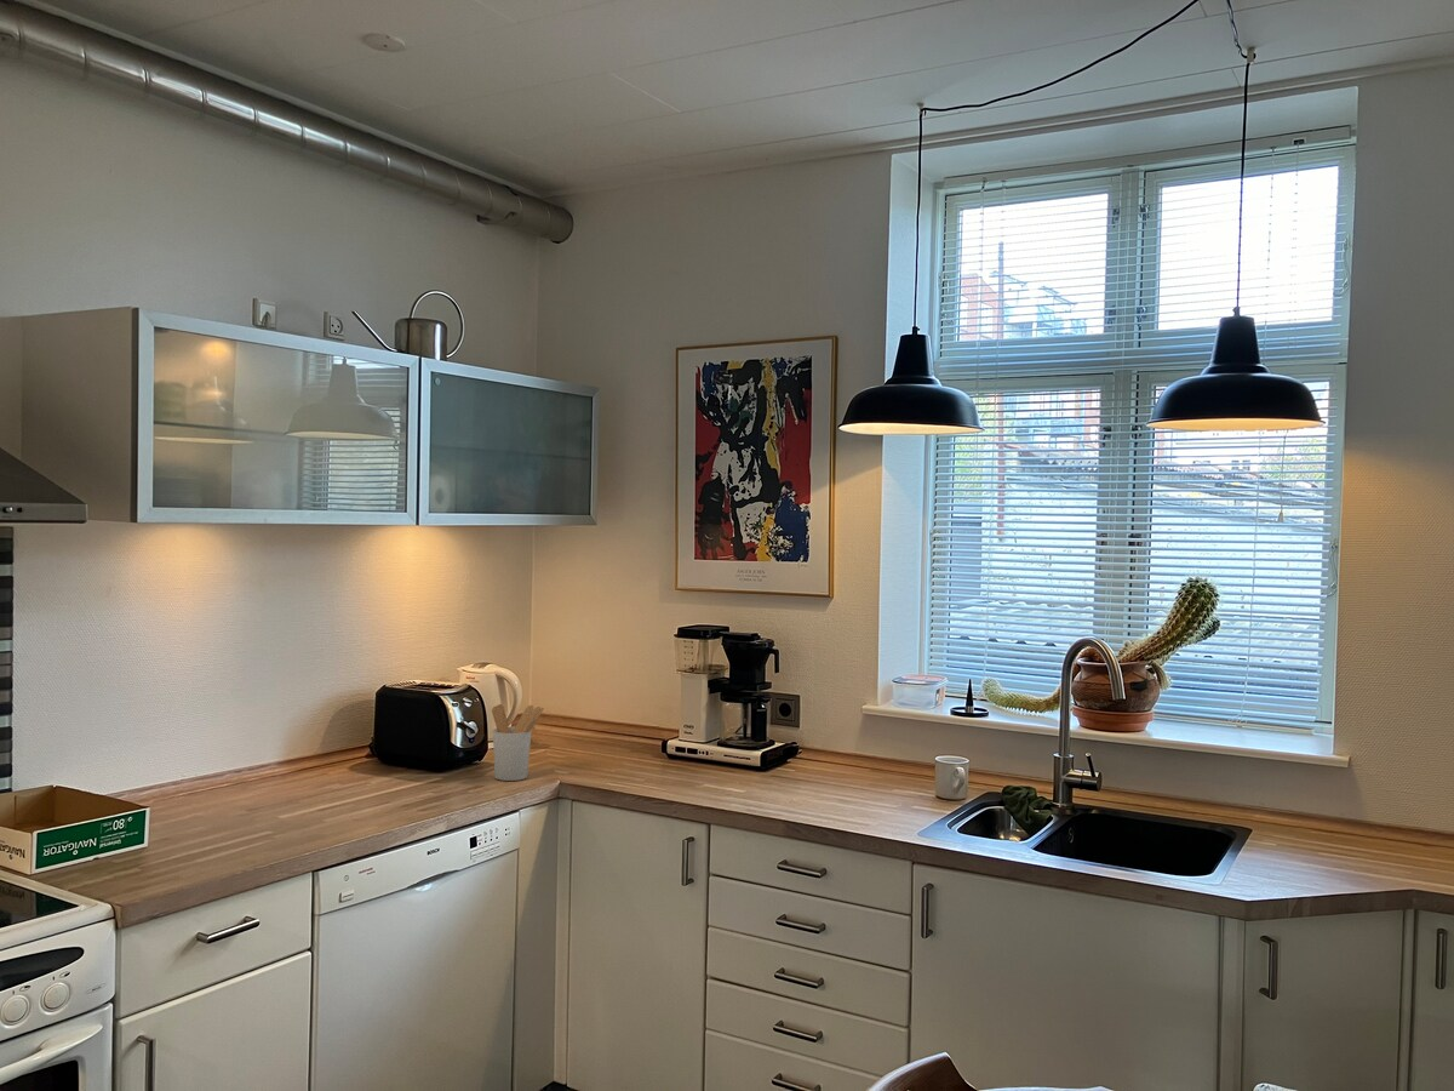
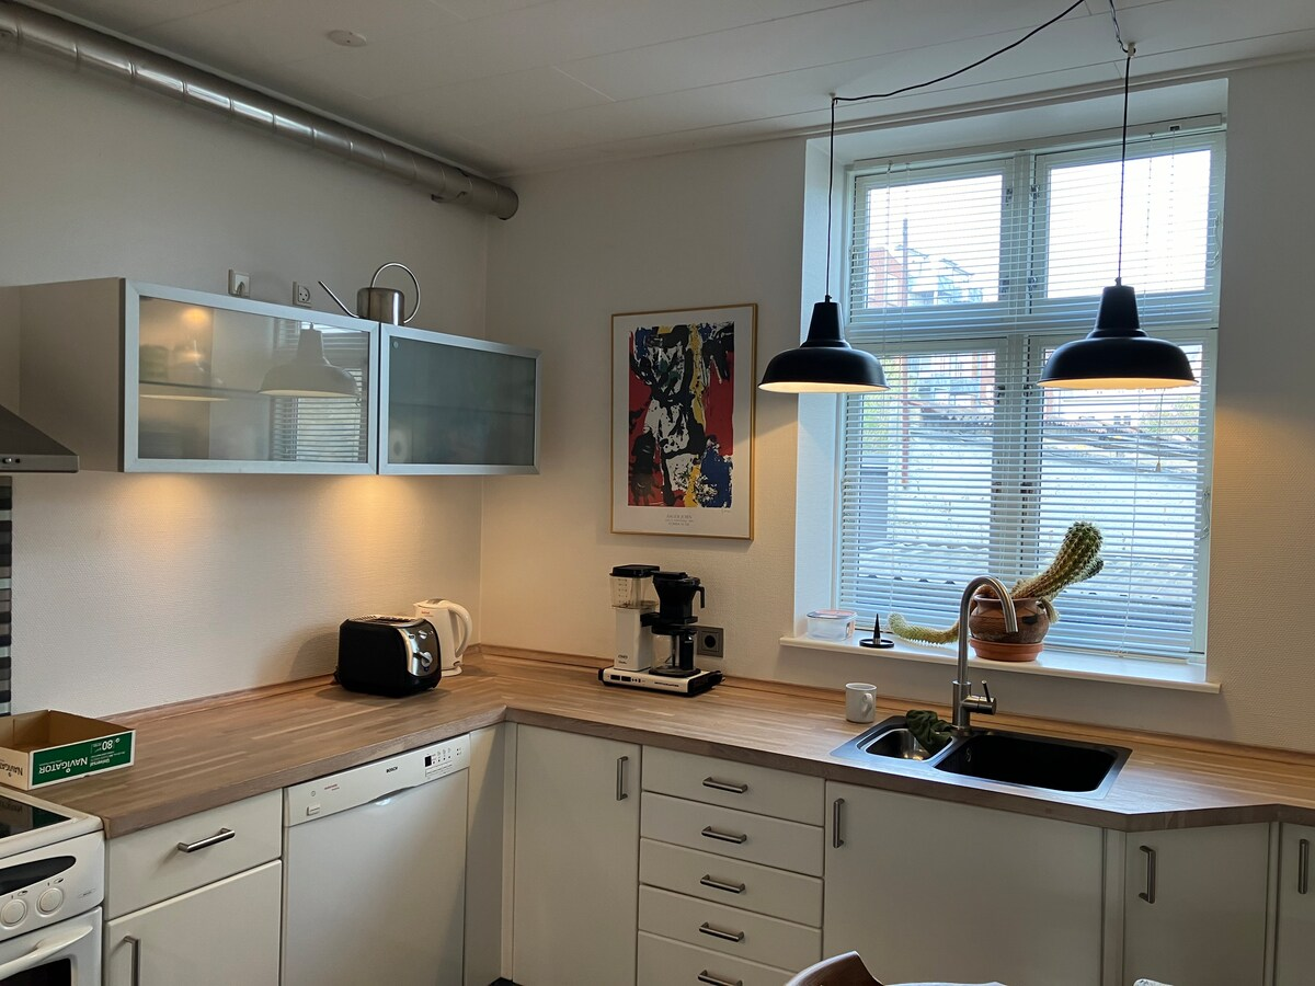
- utensil holder [491,703,545,782]
